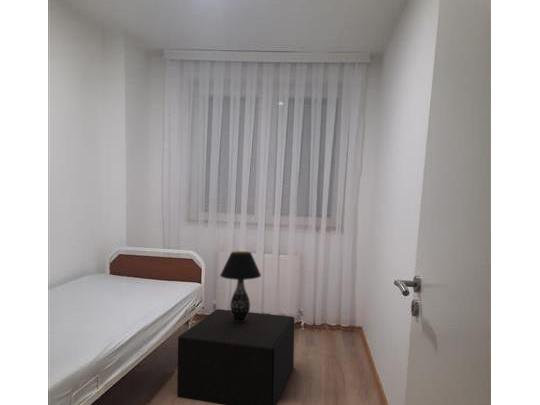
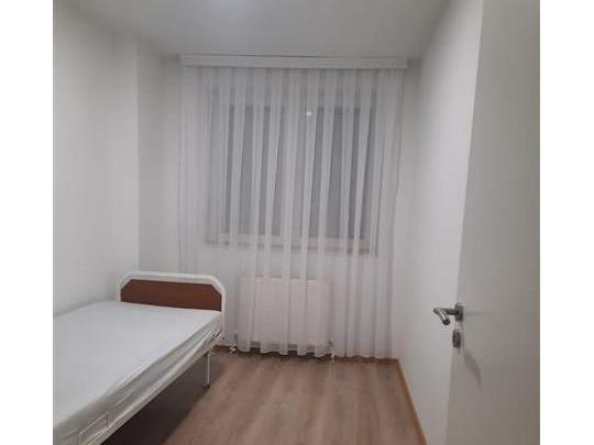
- nightstand [176,308,295,405]
- table lamp [219,251,262,322]
